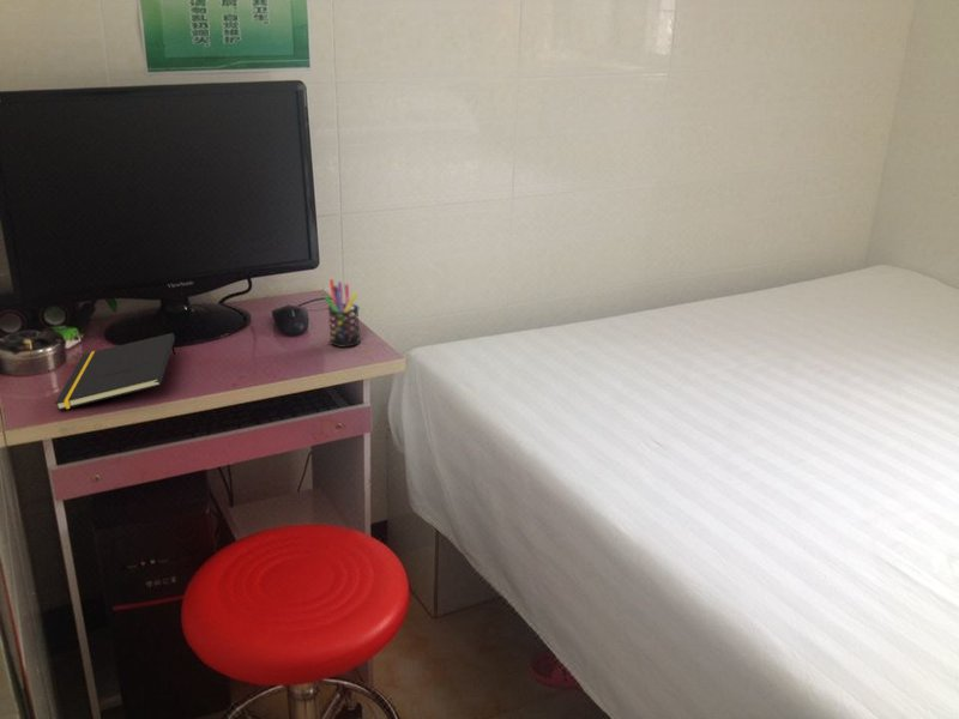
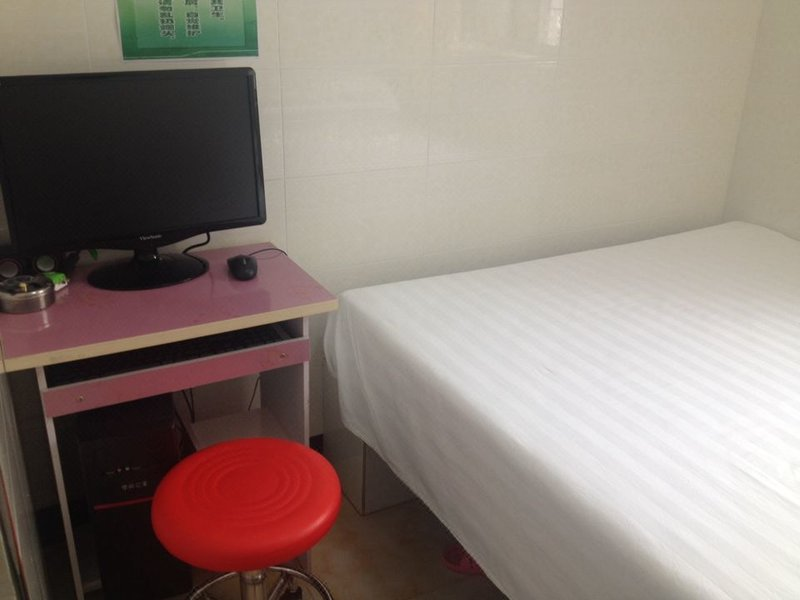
- notepad [54,332,176,411]
- pen holder [322,278,361,349]
